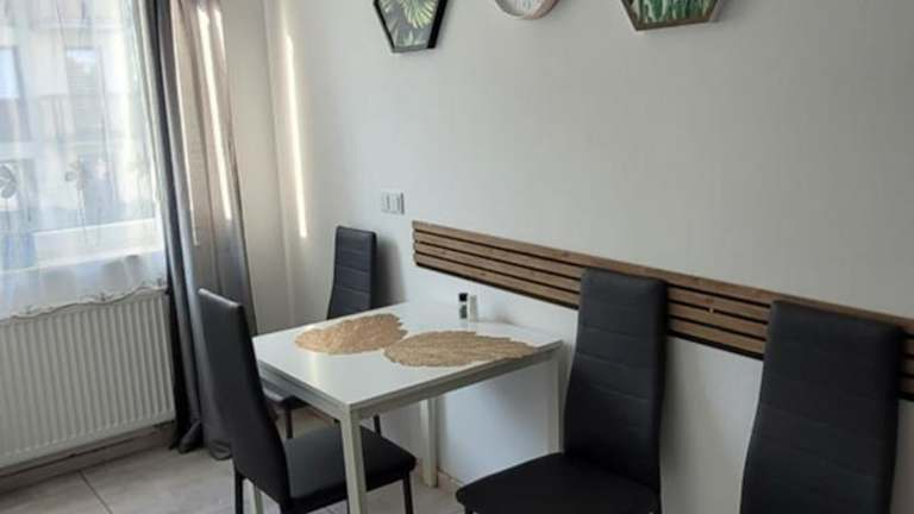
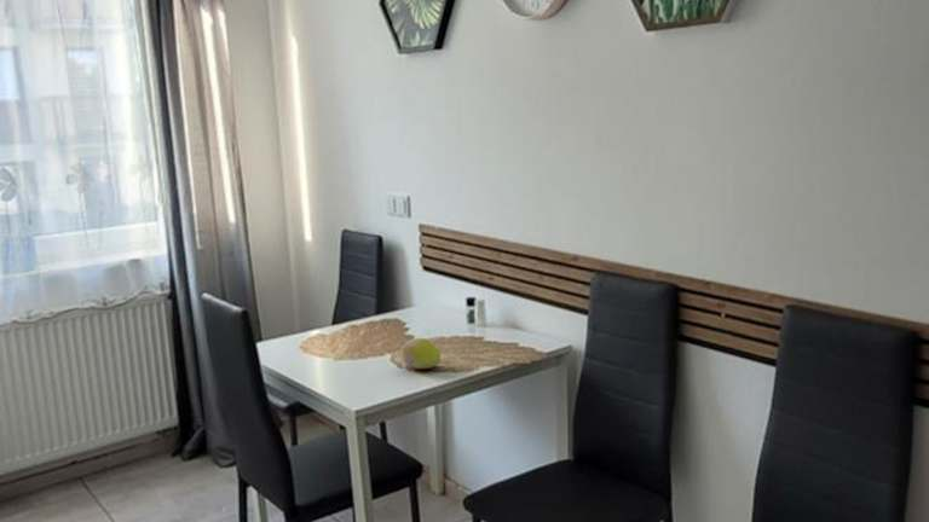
+ fruit [402,337,442,370]
